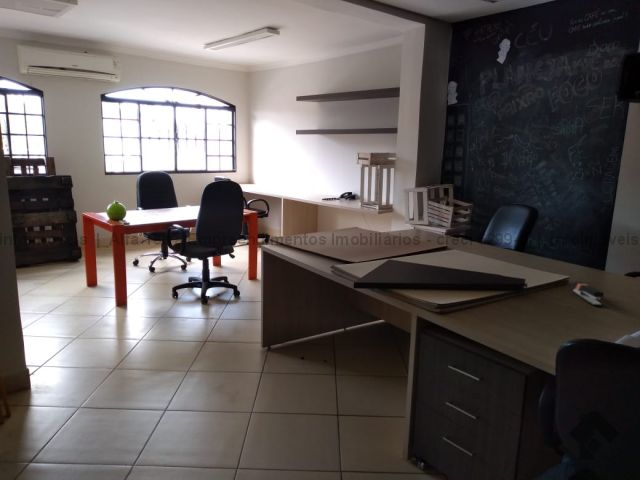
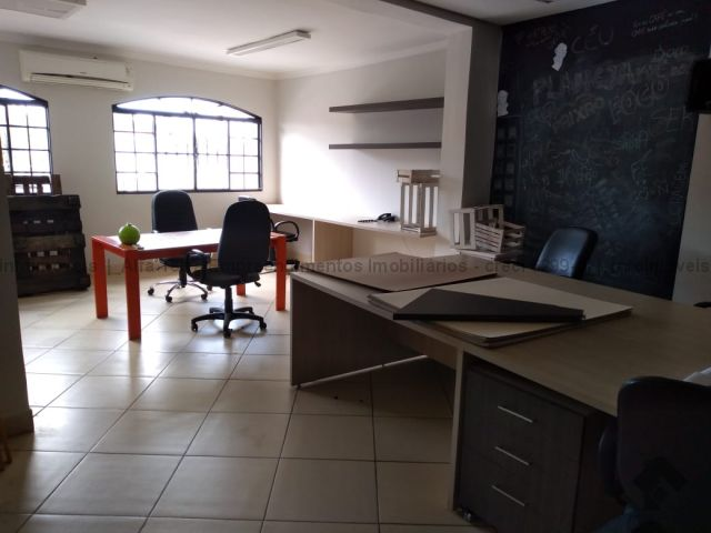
- stapler [571,281,605,307]
